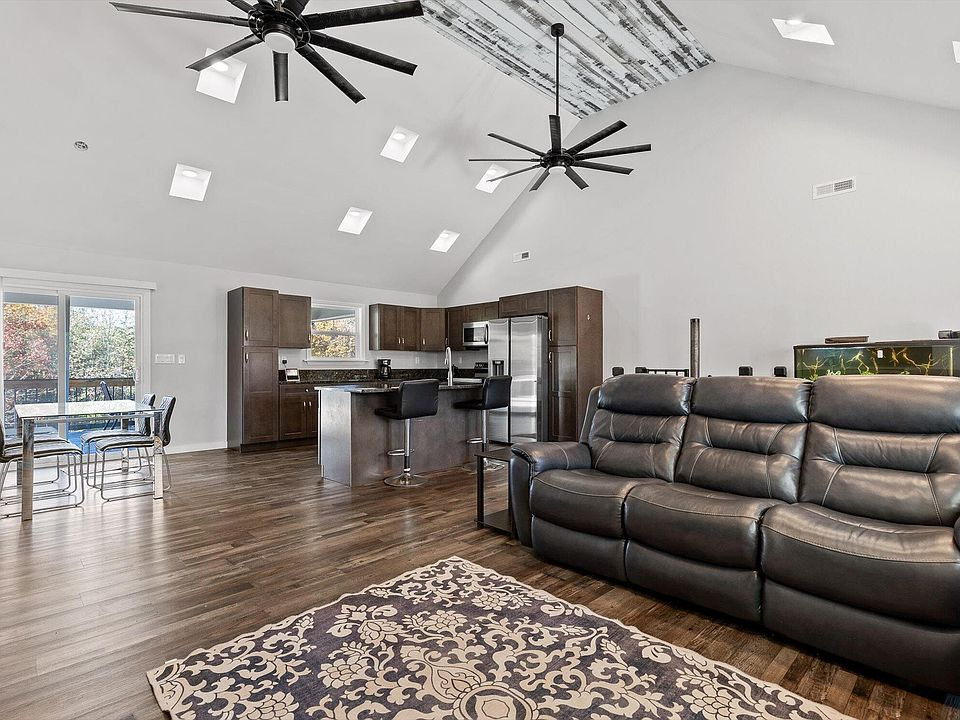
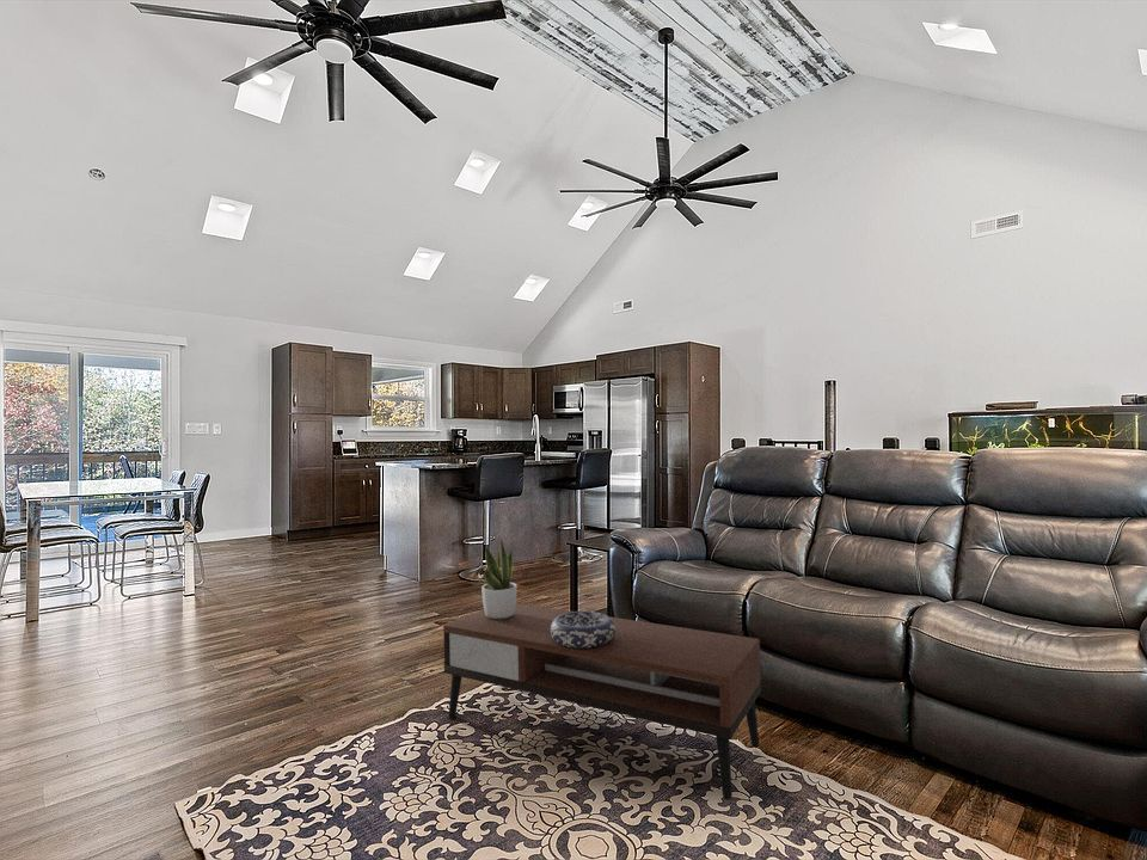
+ potted plant [480,538,519,620]
+ coffee table [442,602,762,800]
+ decorative bowl [550,610,615,649]
